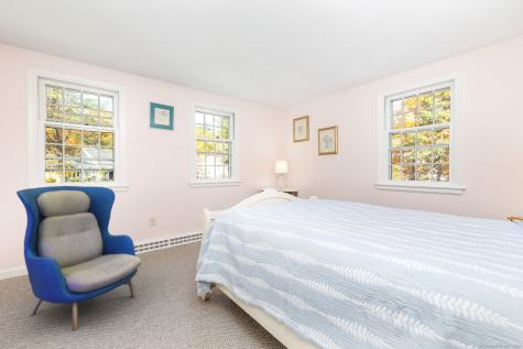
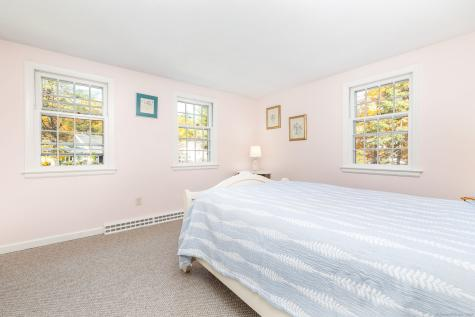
- armchair [15,185,142,331]
